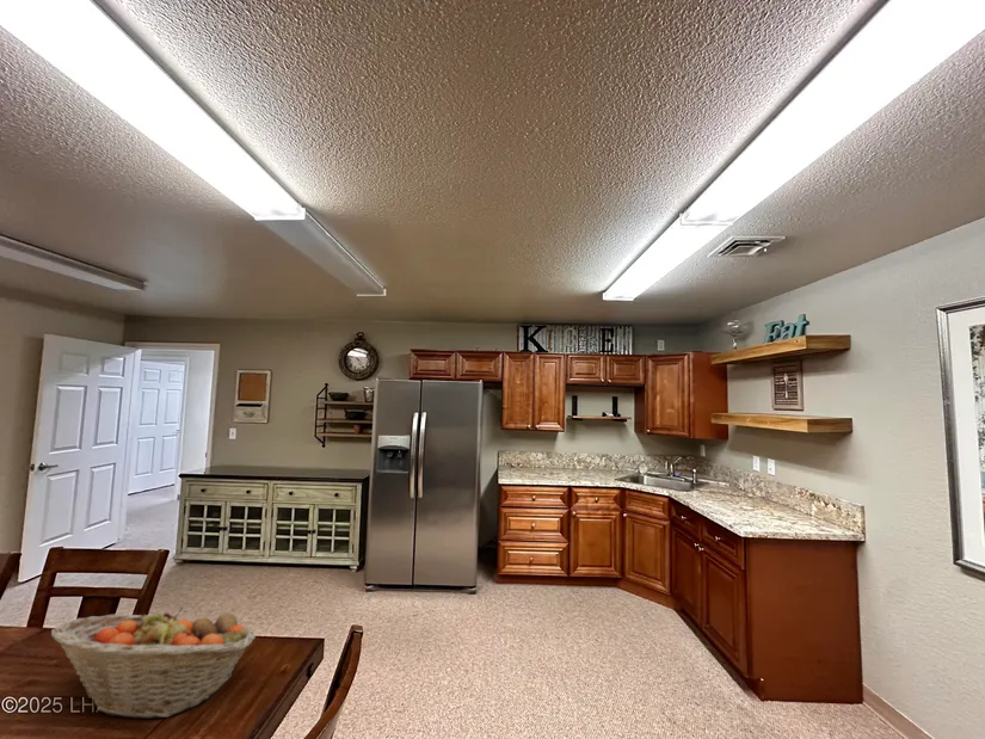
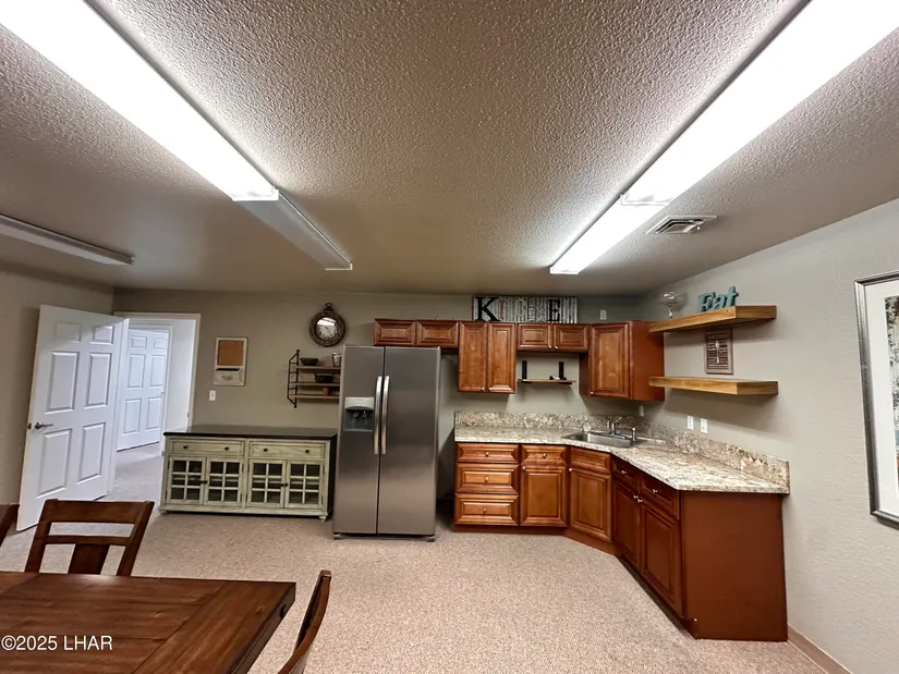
- fruit basket [50,606,257,720]
